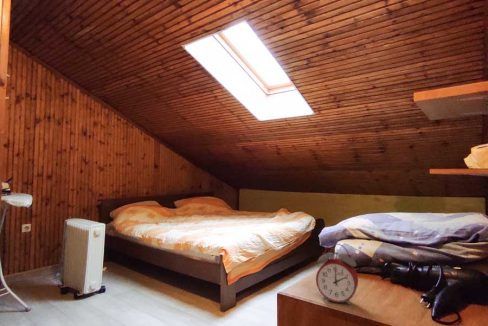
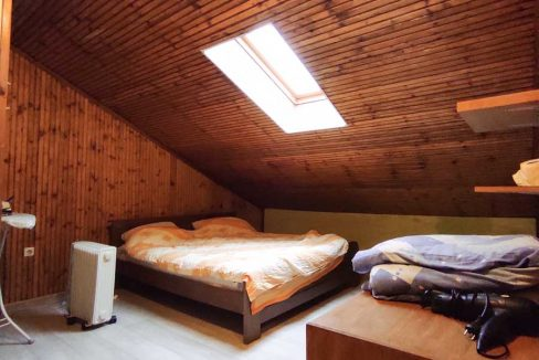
- alarm clock [315,242,359,306]
